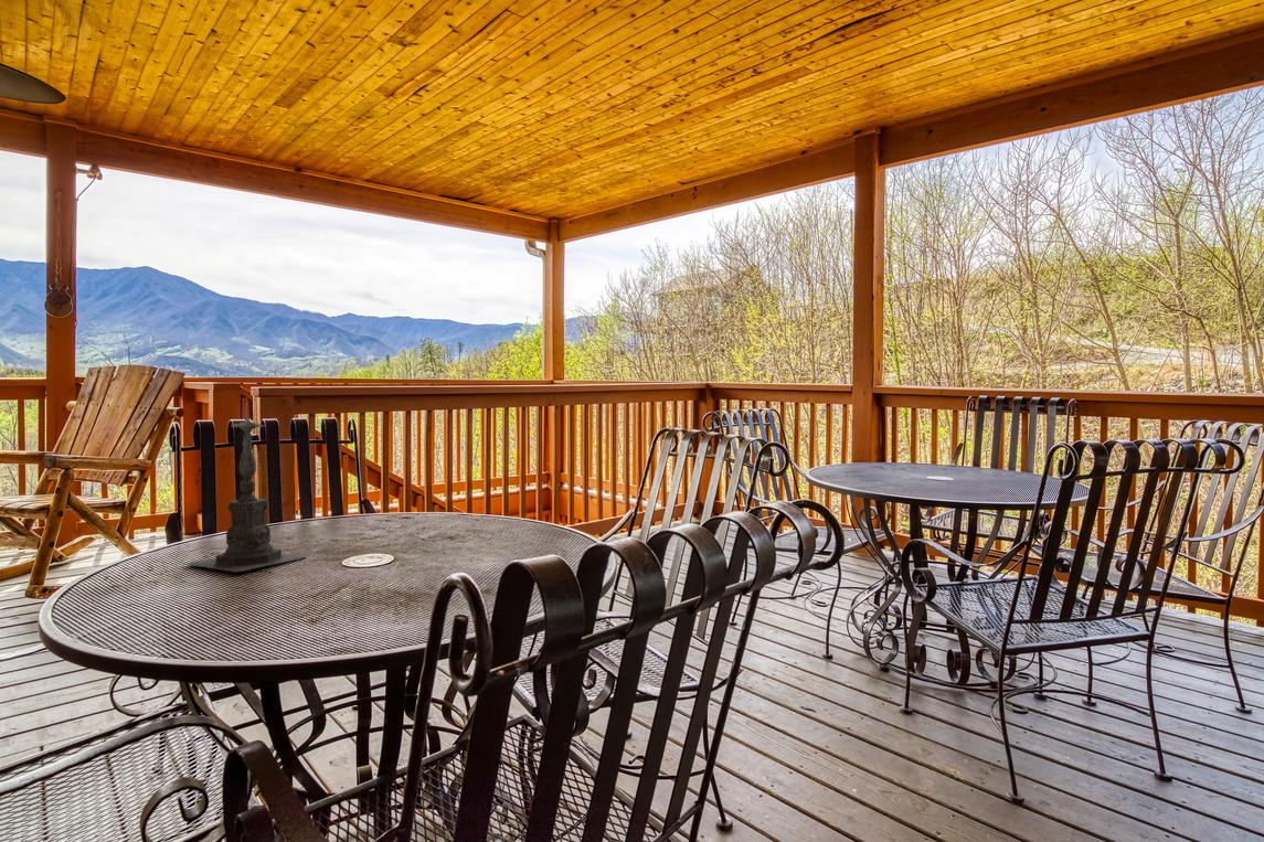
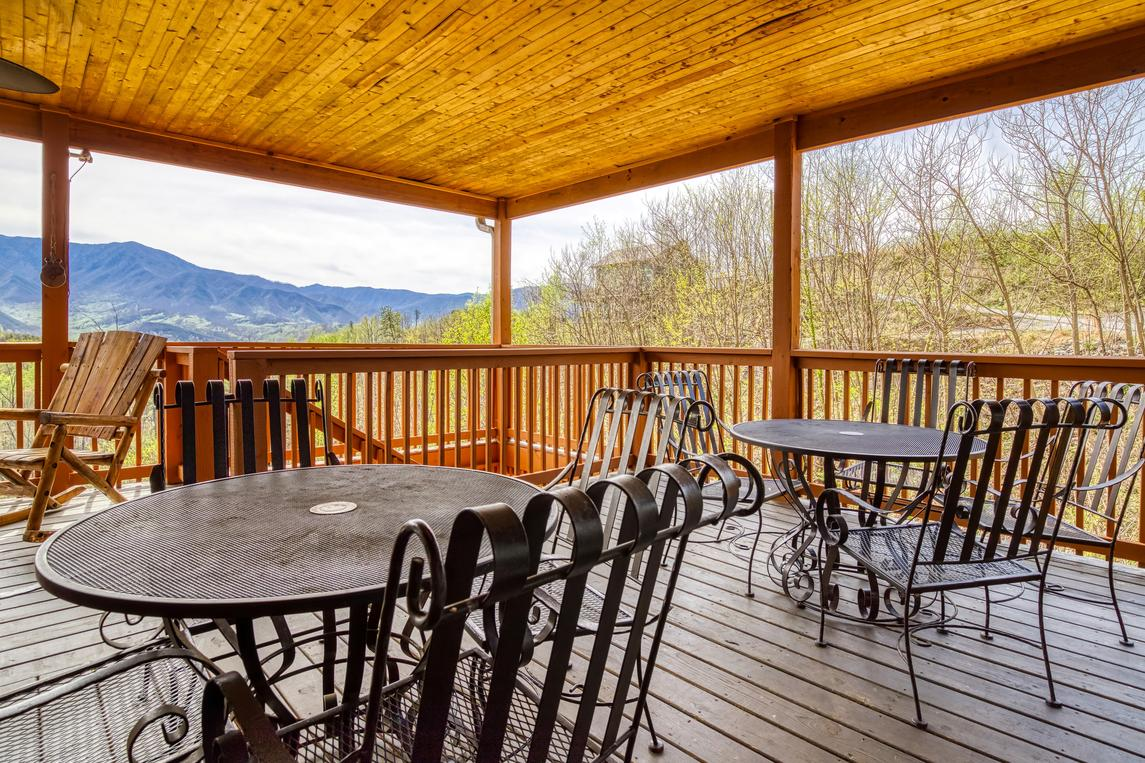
- candle holder [182,399,306,574]
